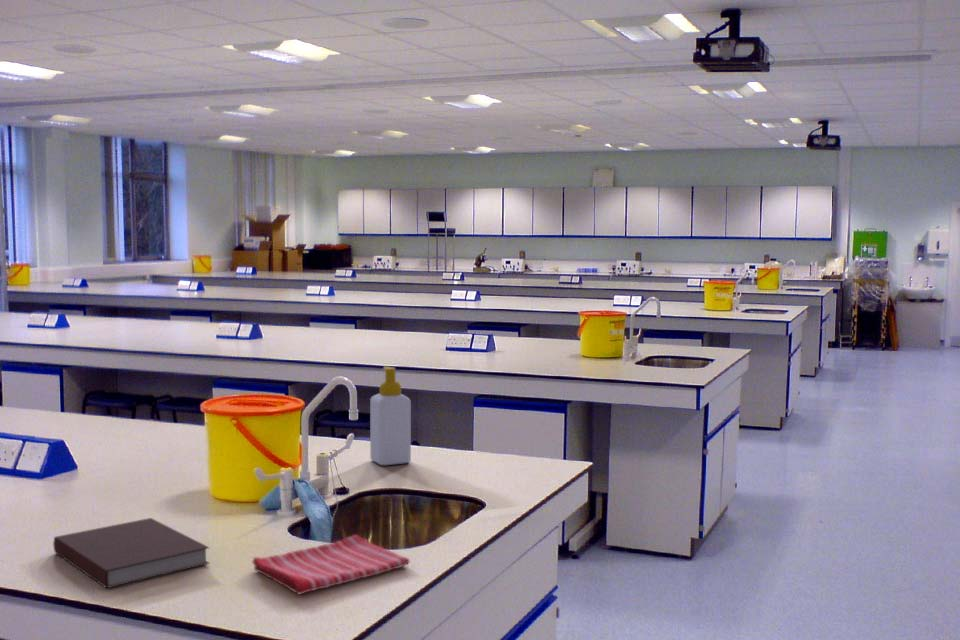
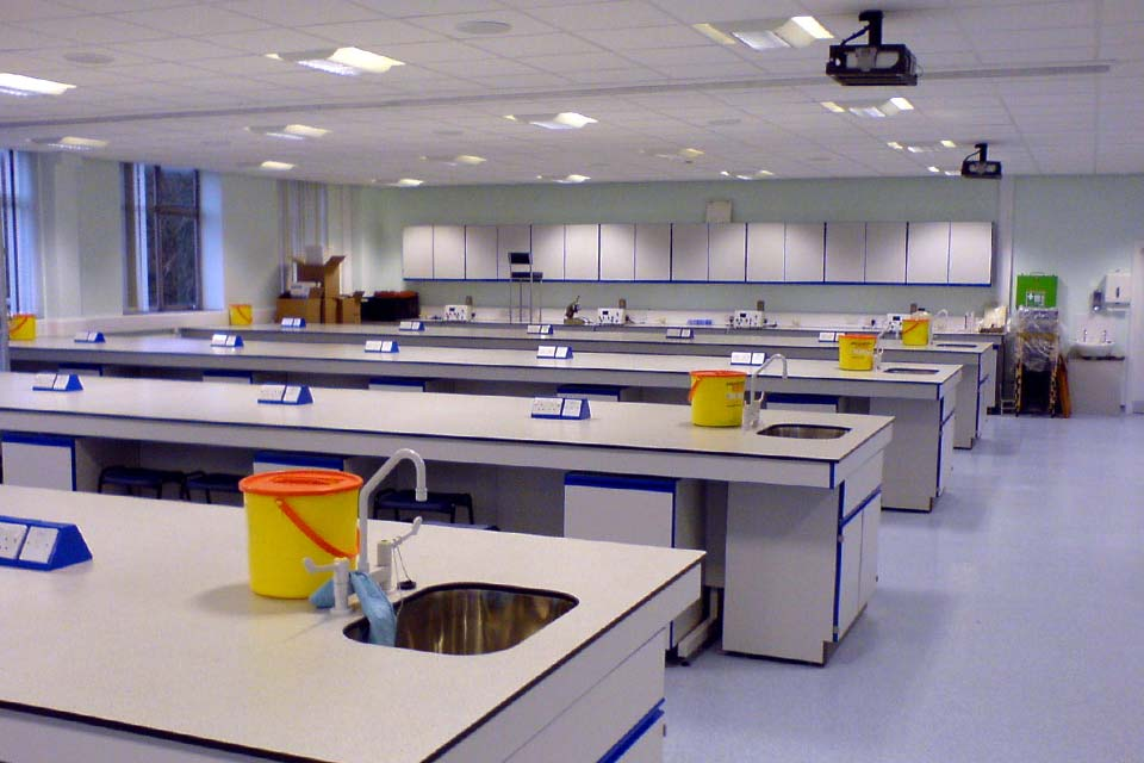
- notebook [52,517,210,589]
- soap bottle [369,366,412,466]
- dish towel [251,534,411,595]
